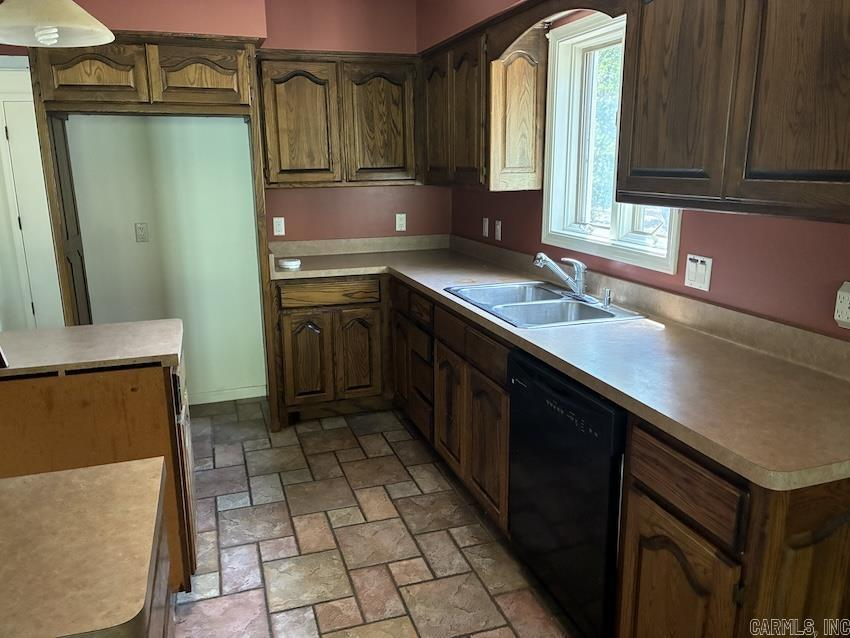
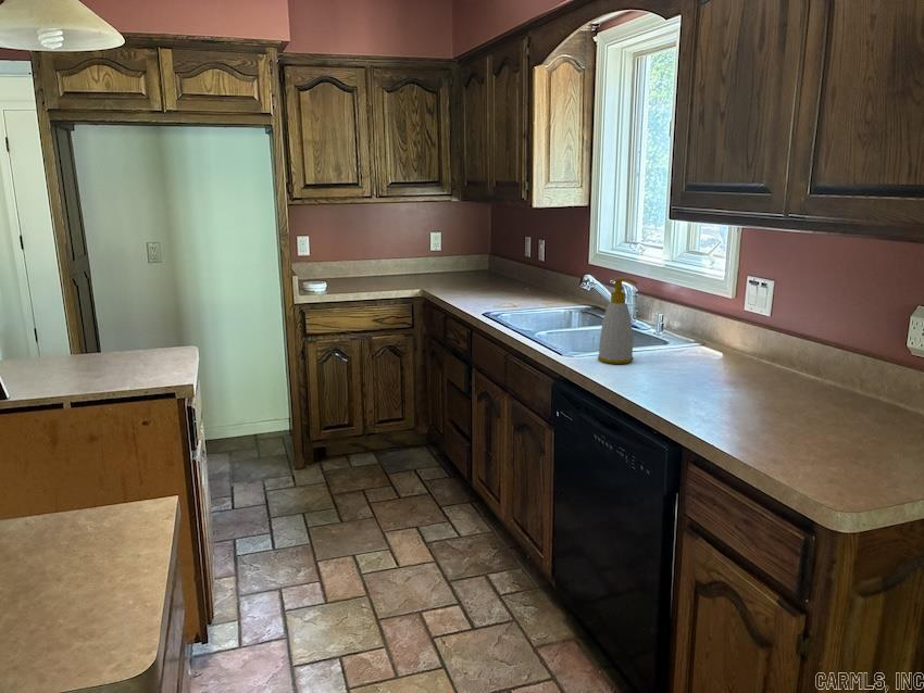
+ soap bottle [597,277,639,365]
